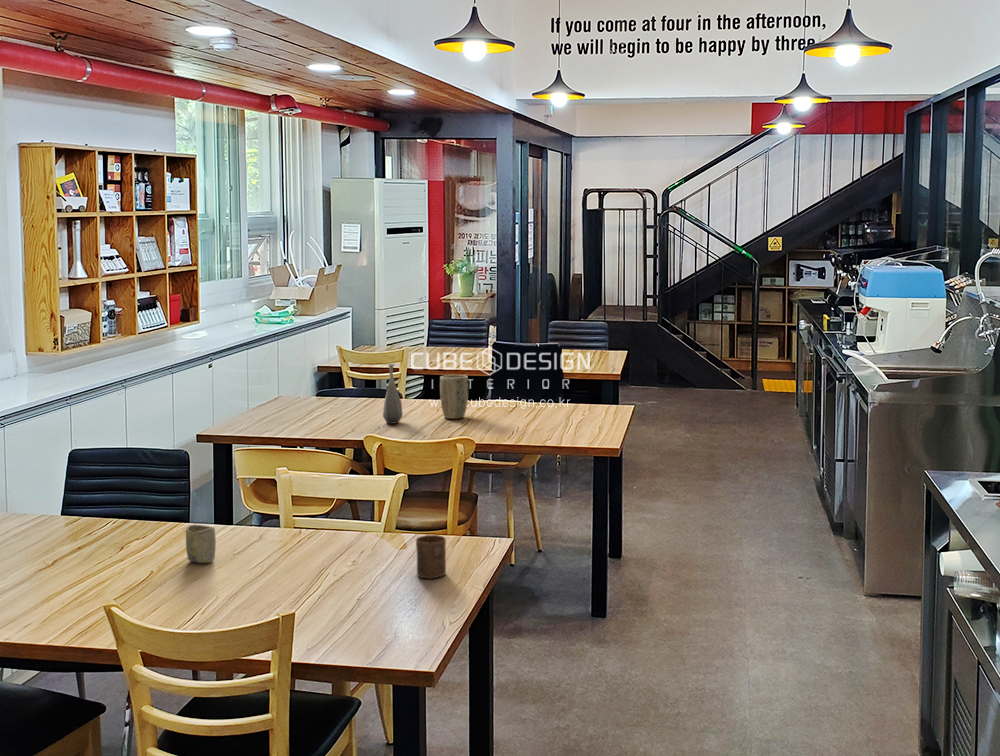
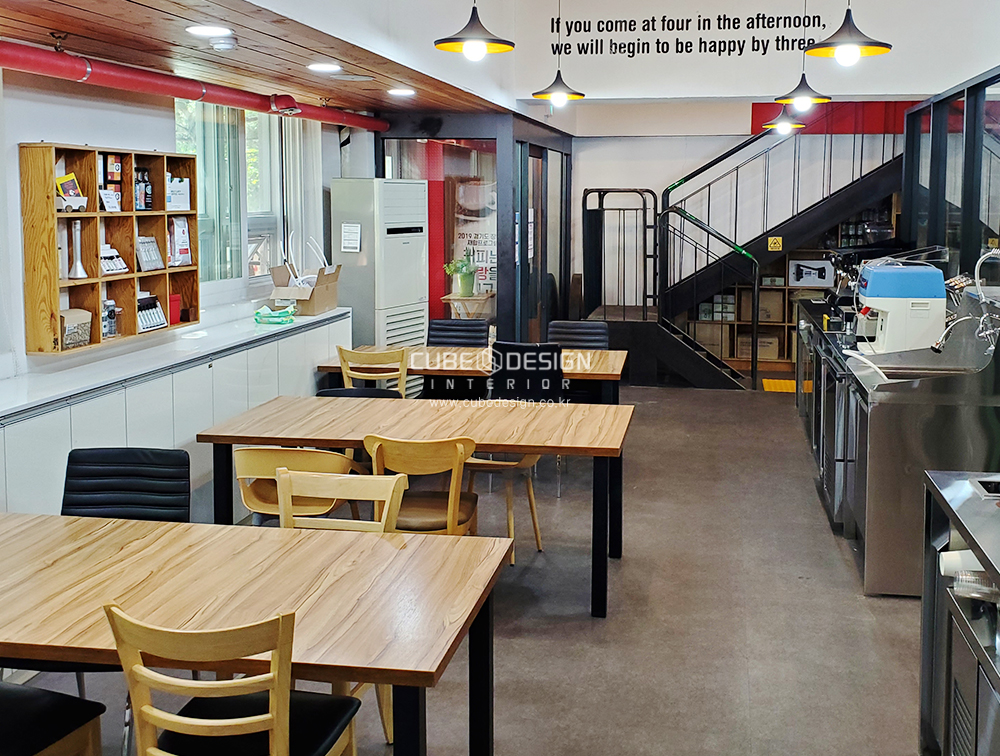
- bottle [382,363,404,425]
- cup [415,534,447,580]
- plant pot [439,374,469,420]
- cup [185,524,217,564]
